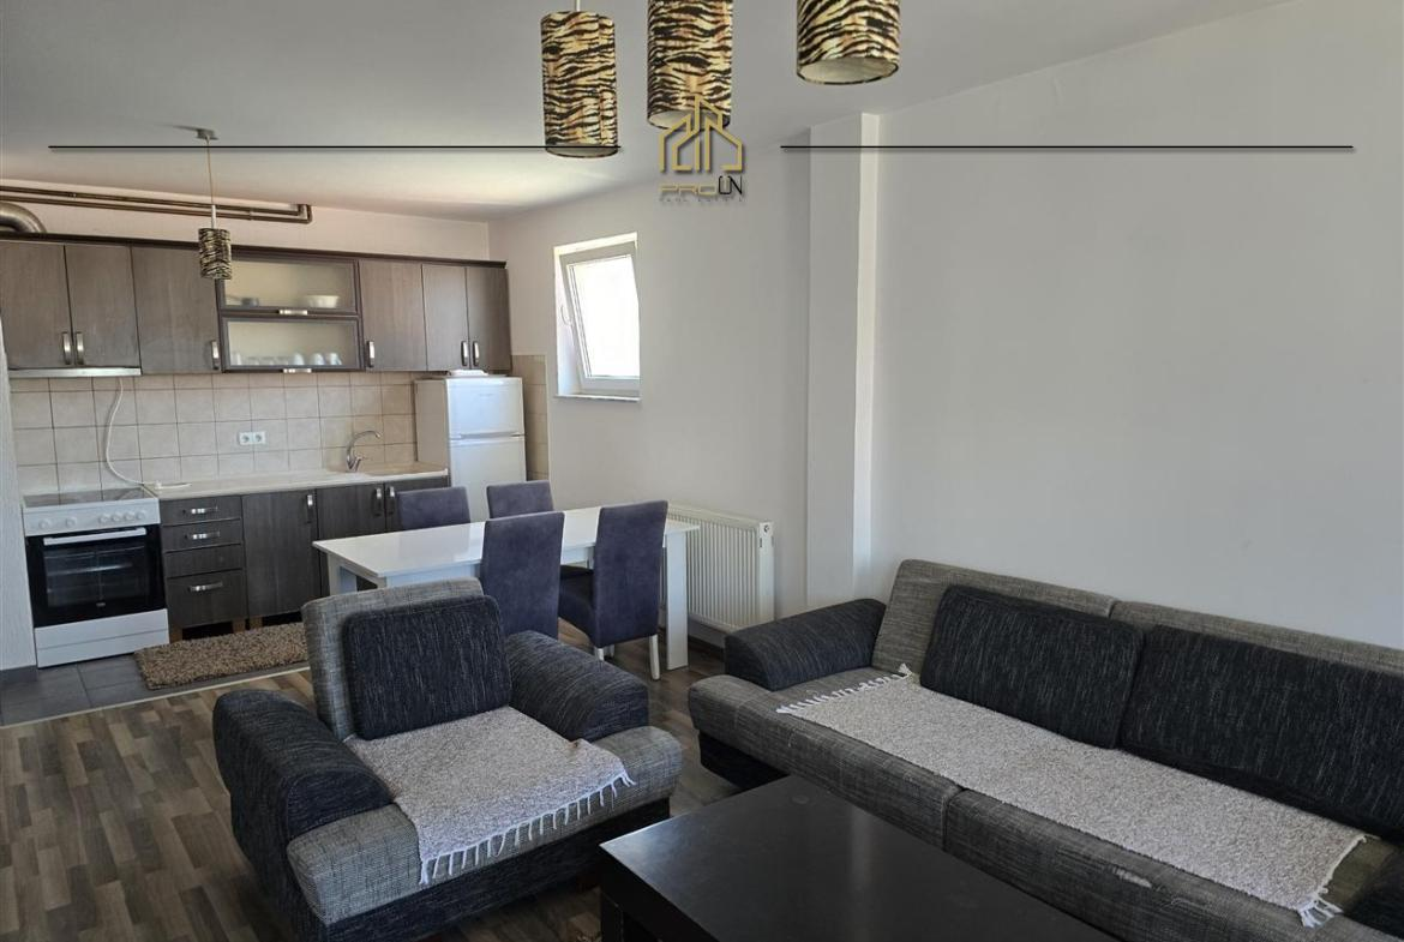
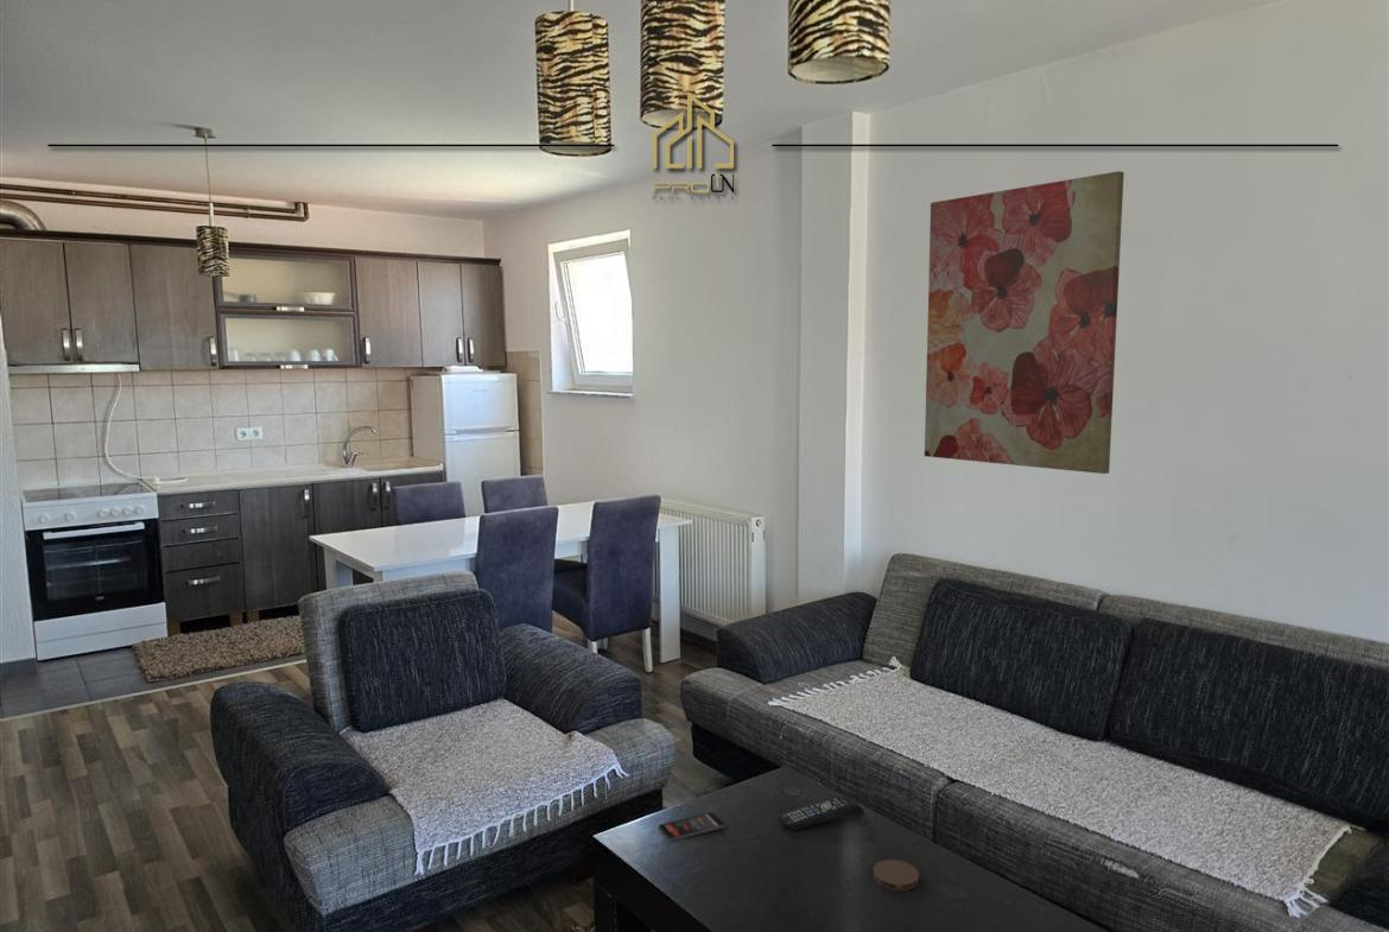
+ smartphone [658,811,725,842]
+ remote control [778,794,865,832]
+ wall art [924,170,1125,475]
+ coaster [871,858,920,892]
